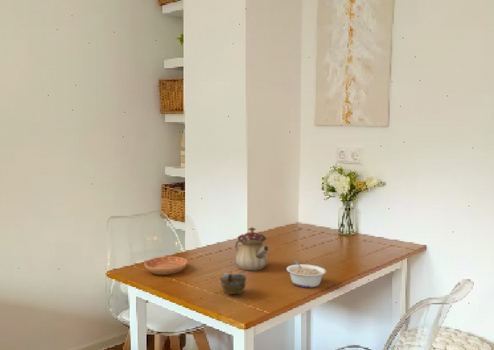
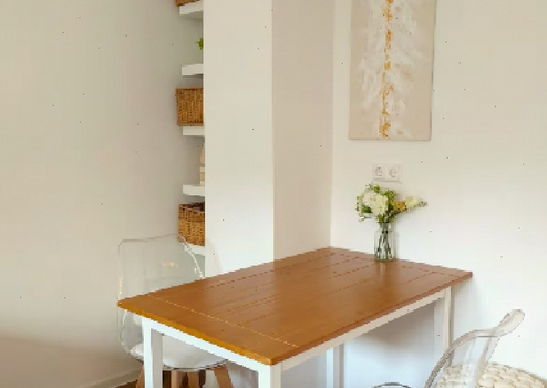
- saucer [144,255,189,276]
- cup [219,272,248,295]
- legume [286,258,327,288]
- teapot [234,226,270,271]
